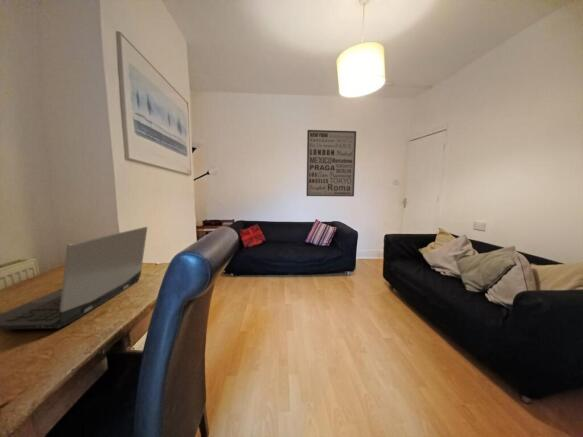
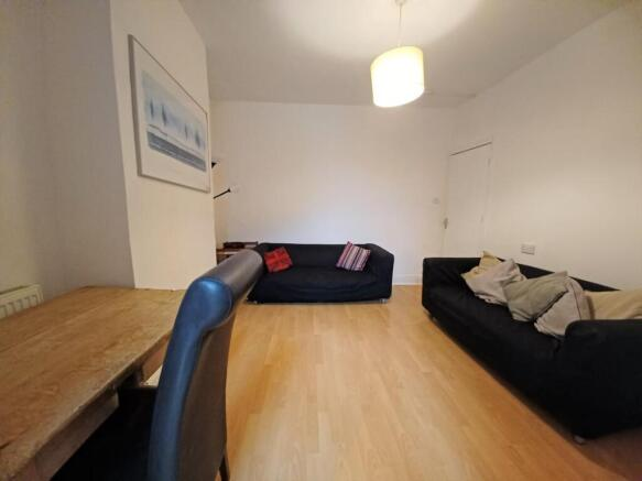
- laptop computer [0,226,148,331]
- wall art [305,129,357,197]
